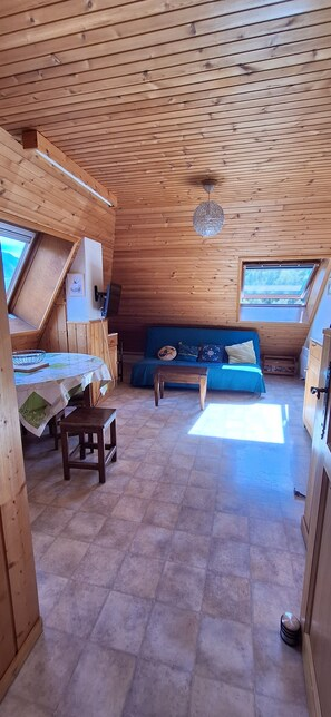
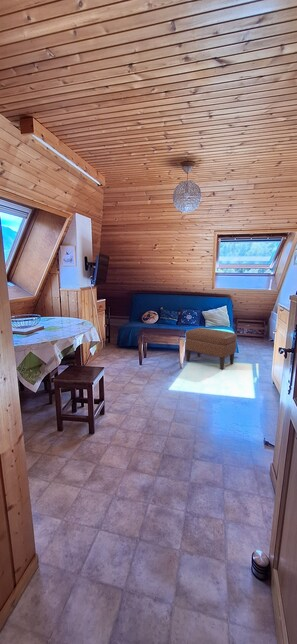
+ ottoman [184,327,238,371]
